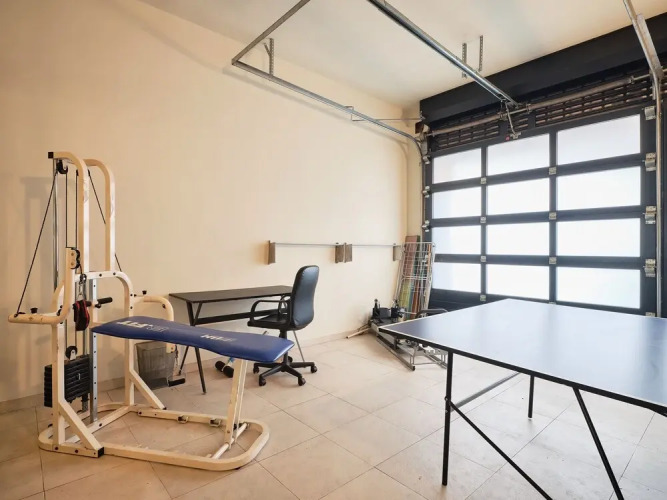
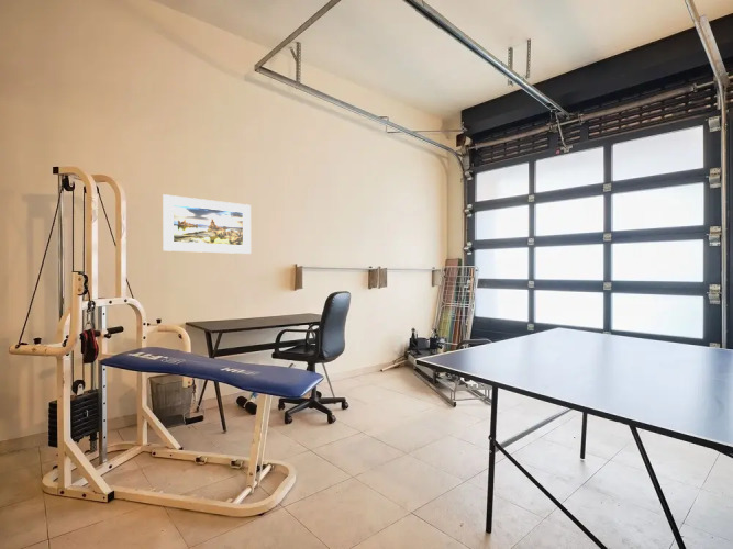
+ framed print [162,193,252,255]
